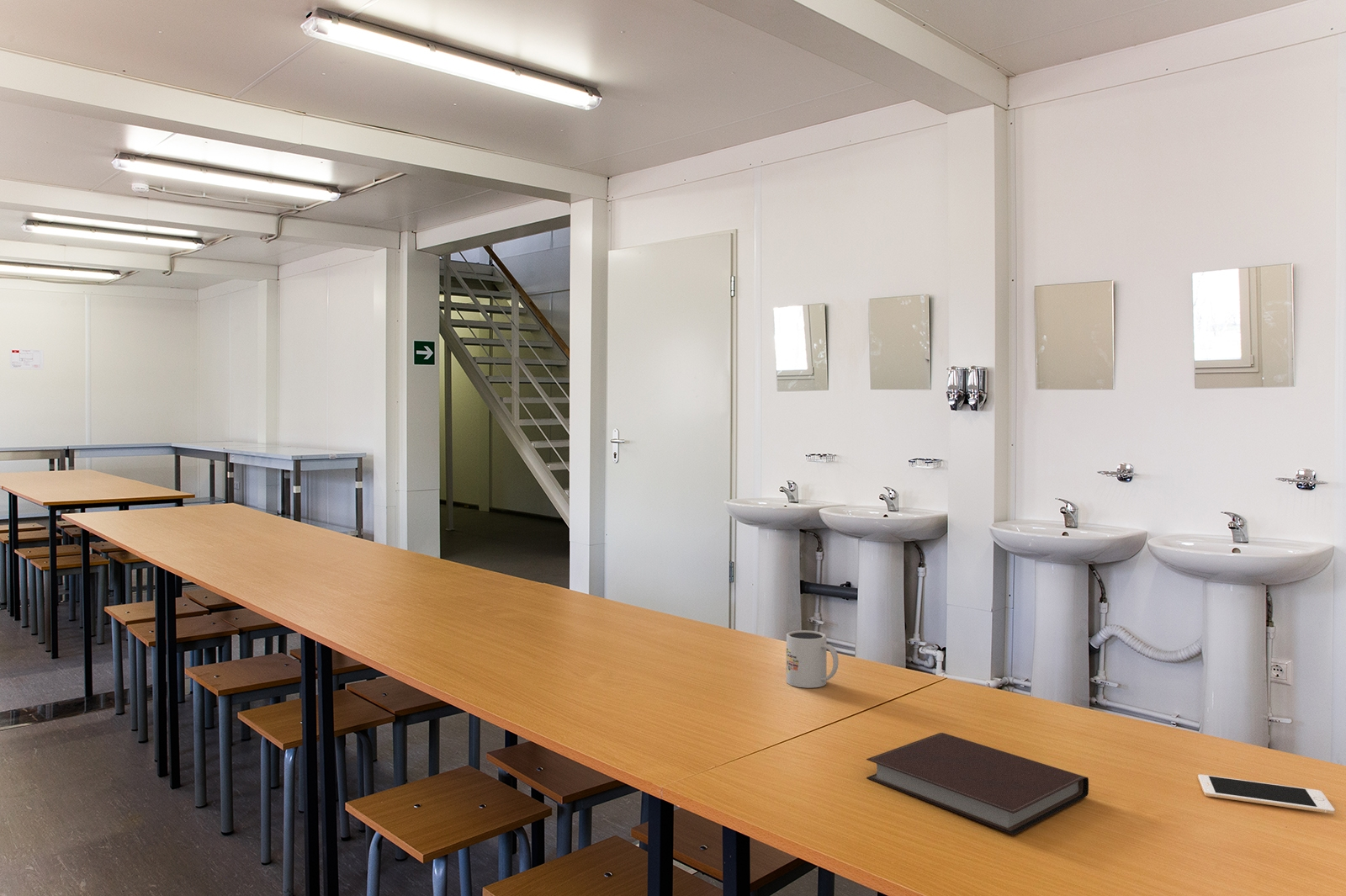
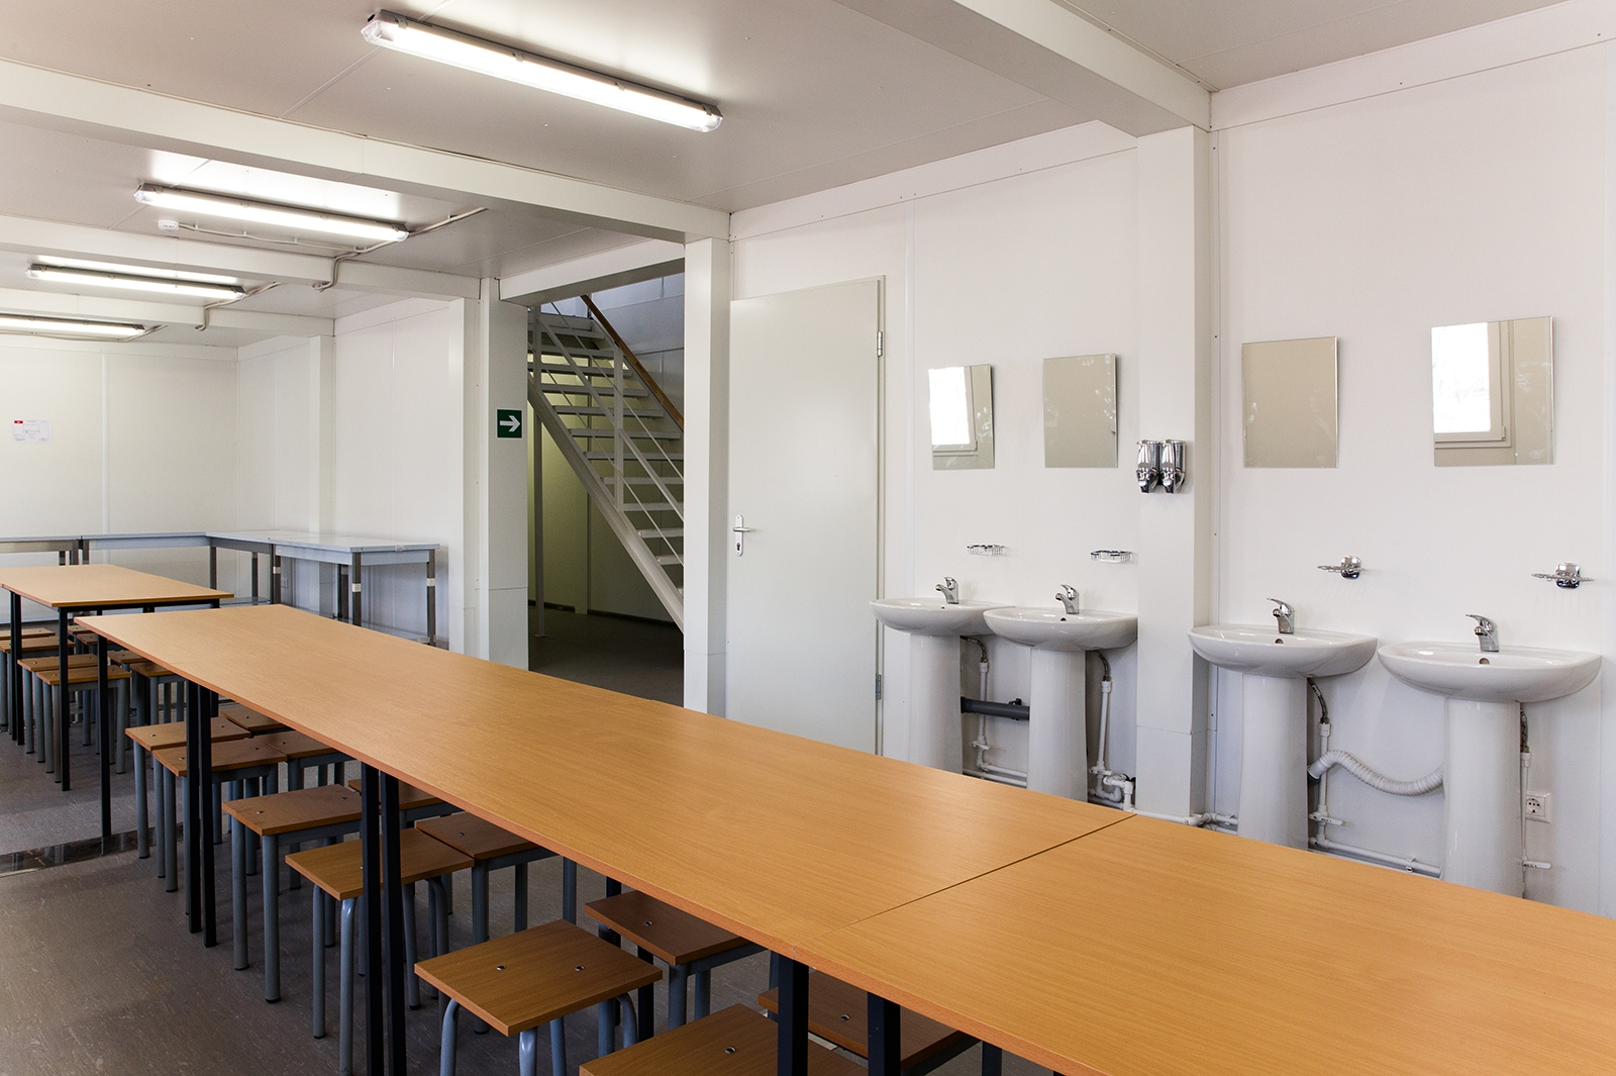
- notebook [866,732,1089,836]
- cell phone [1197,774,1336,814]
- mug [786,629,840,689]
